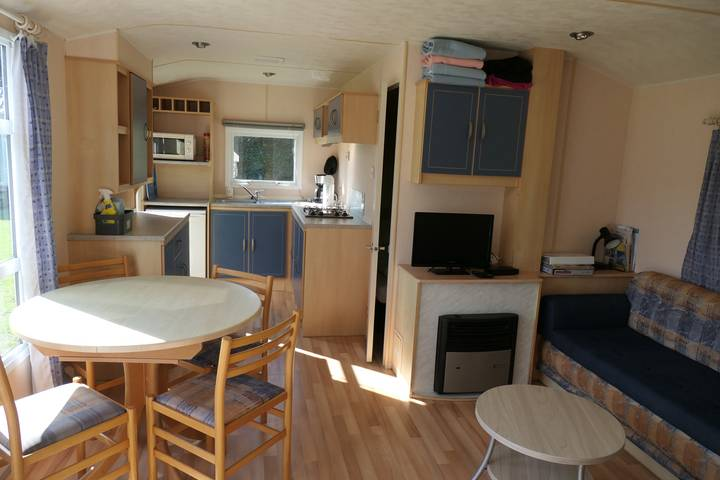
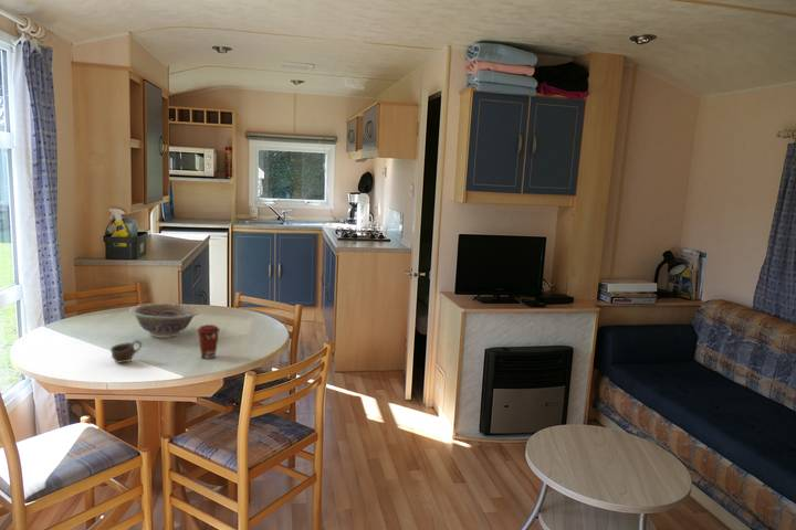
+ cup [109,339,143,364]
+ decorative bowl [128,303,200,339]
+ coffee cup [196,324,221,360]
